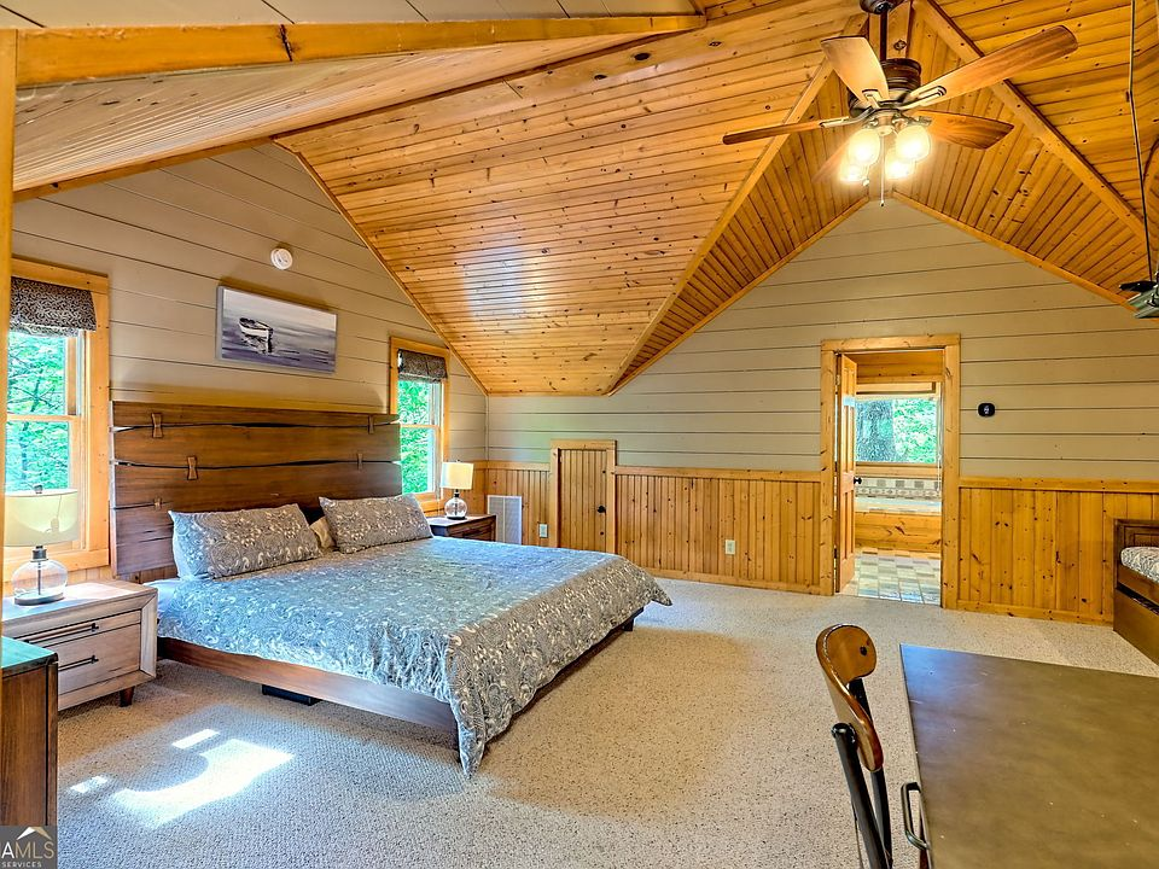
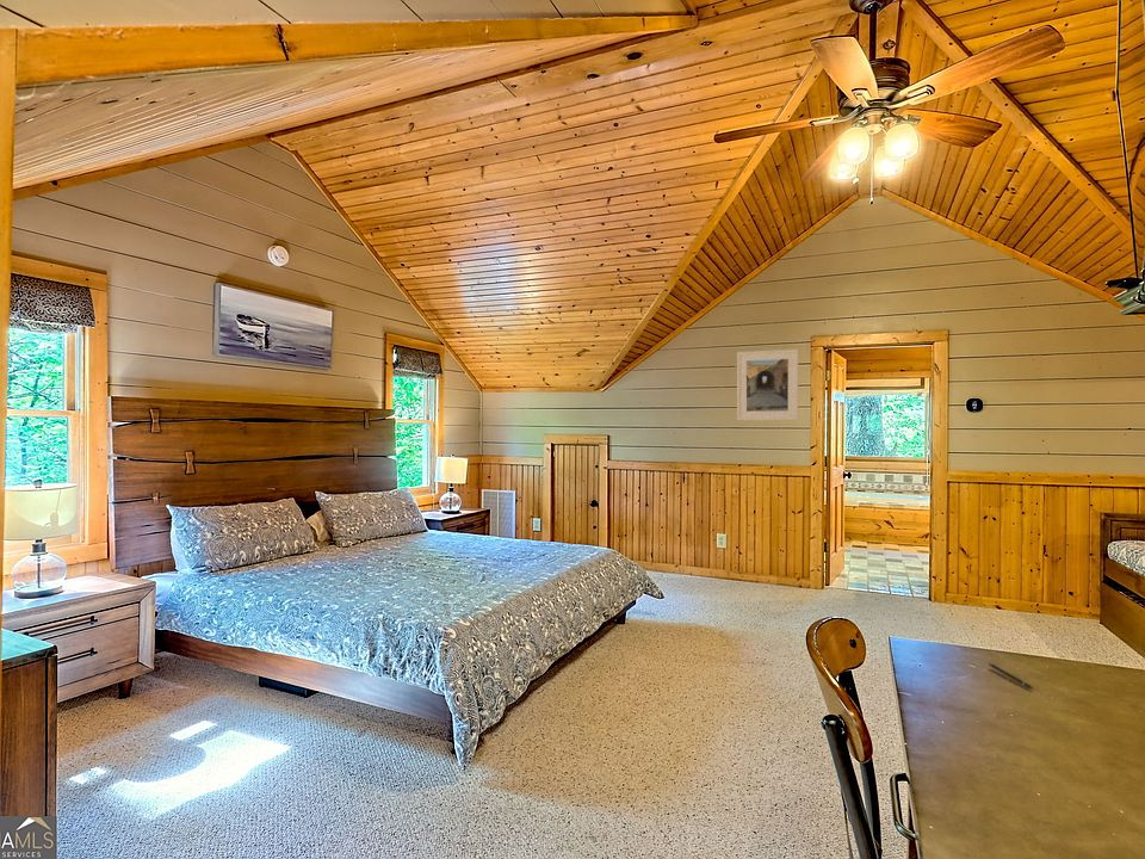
+ pen [988,662,1034,691]
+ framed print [736,348,799,421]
